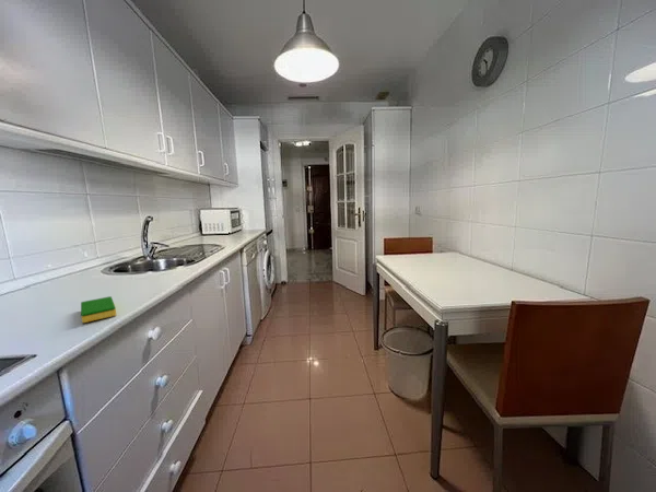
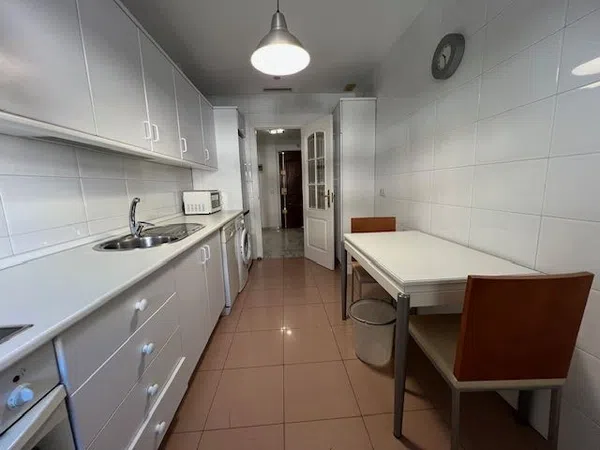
- dish sponge [80,295,117,324]
